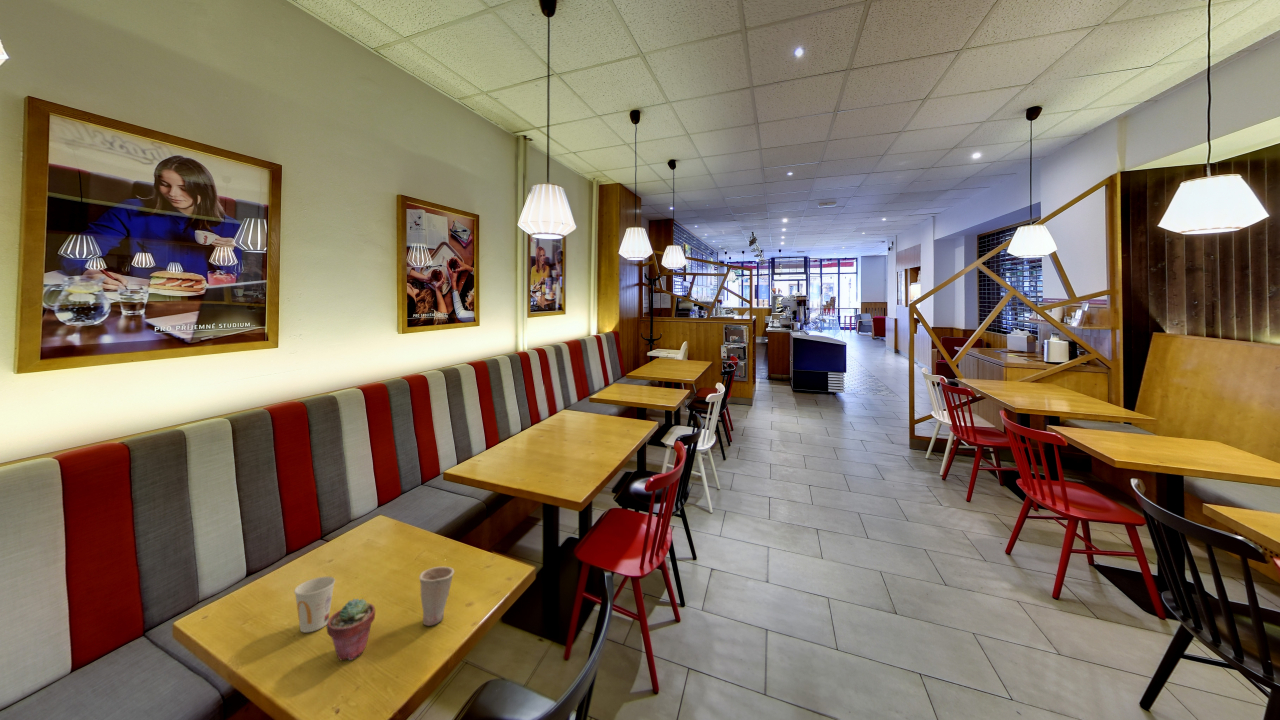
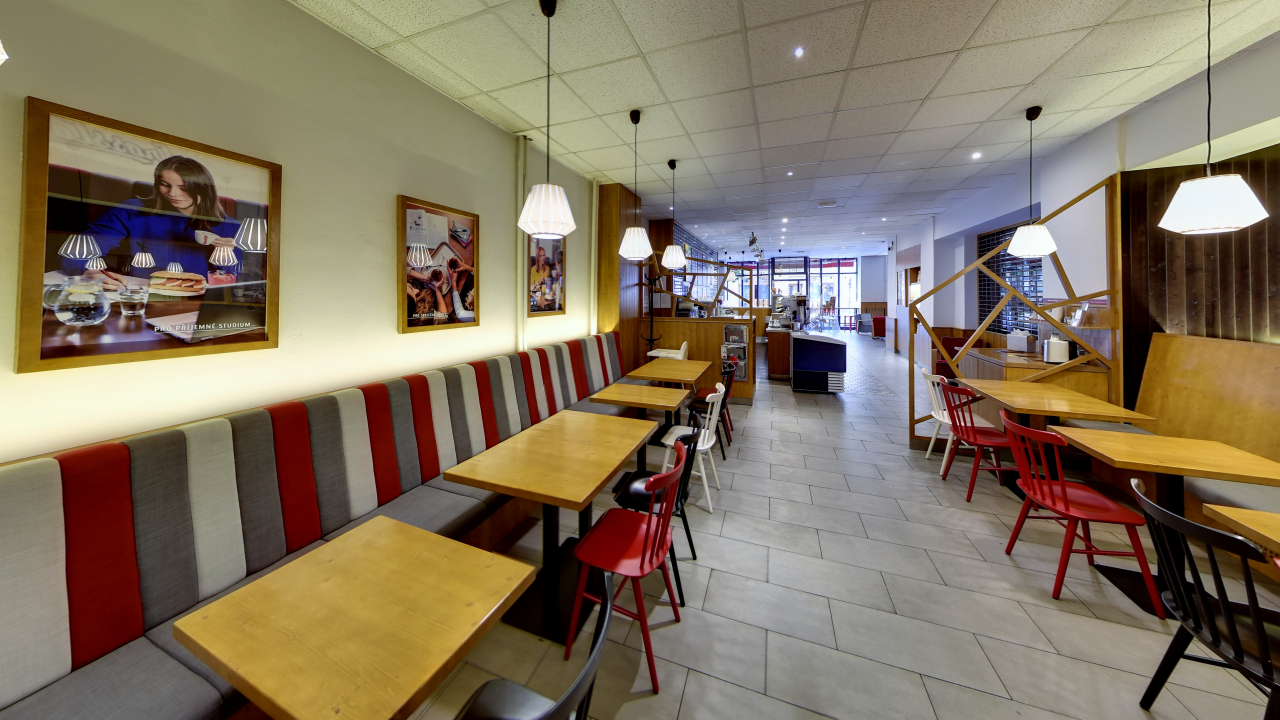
- cup [418,566,455,627]
- cup [293,576,336,633]
- potted succulent [325,597,376,661]
